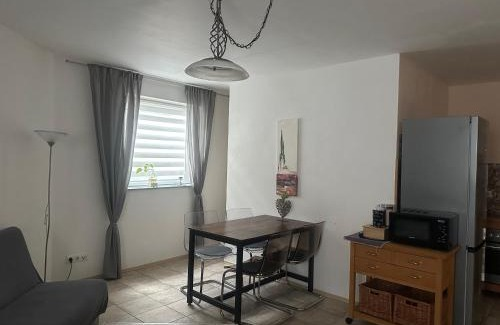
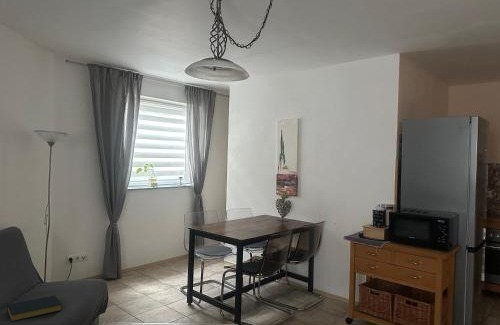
+ hardback book [6,294,62,323]
